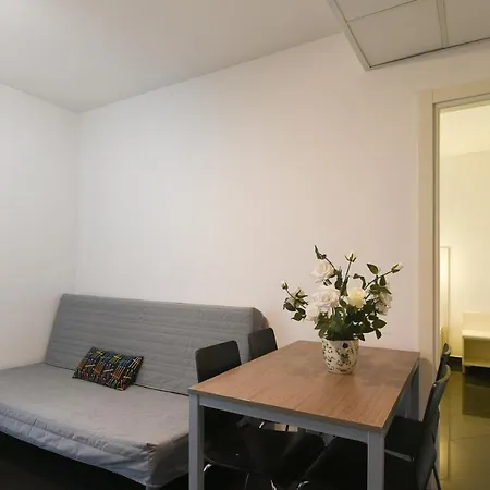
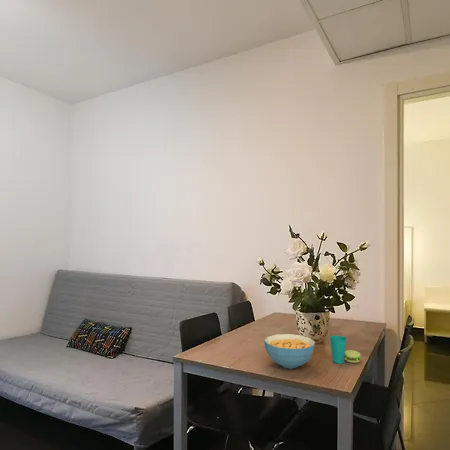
+ cup [329,335,362,365]
+ cereal bowl [263,333,316,370]
